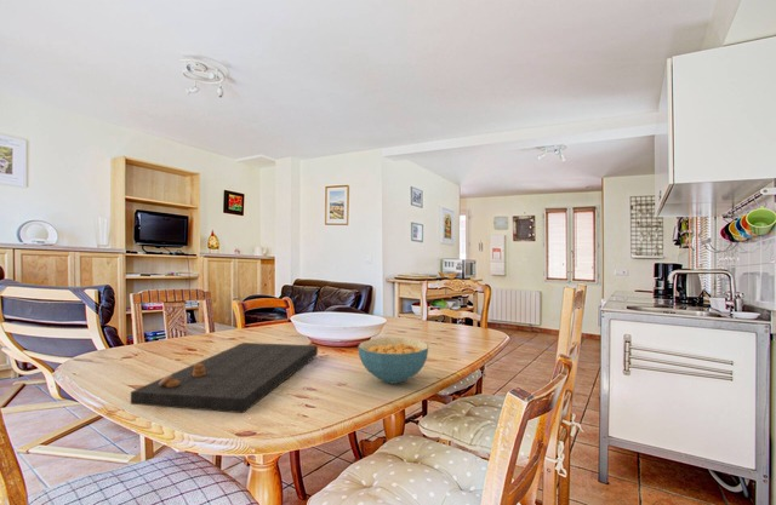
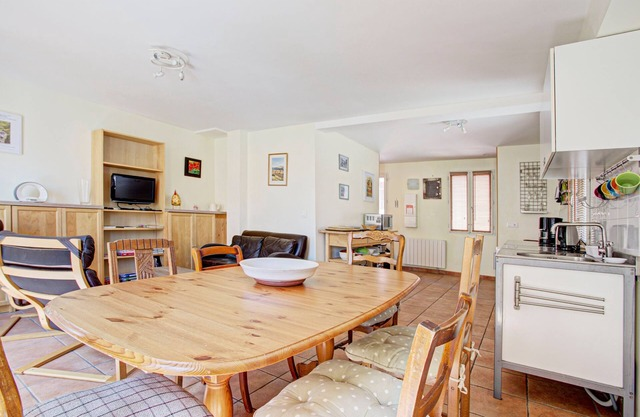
- cereal bowl [356,337,429,385]
- cutting board [130,342,319,414]
